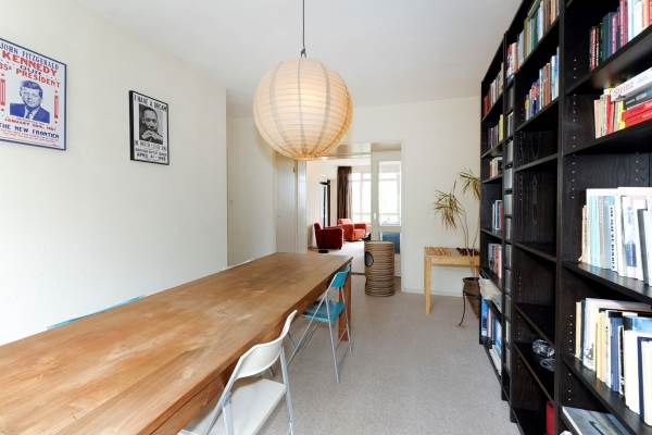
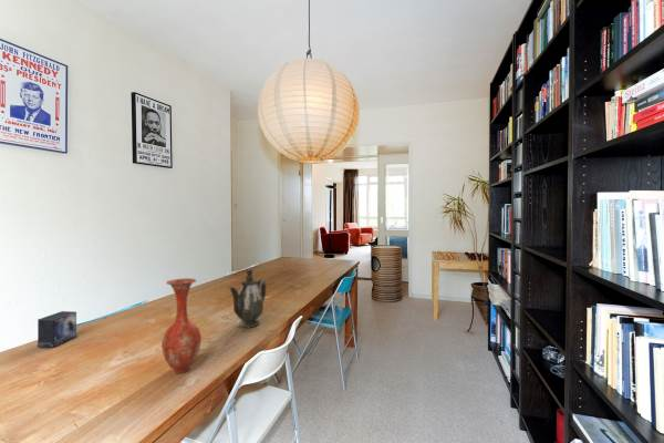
+ vase [160,278,203,374]
+ teapot [228,267,267,329]
+ small box [37,310,77,349]
